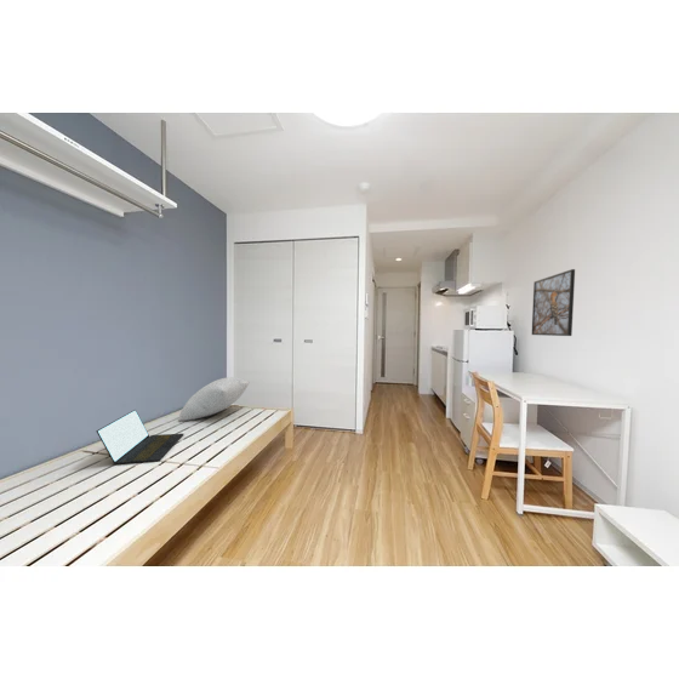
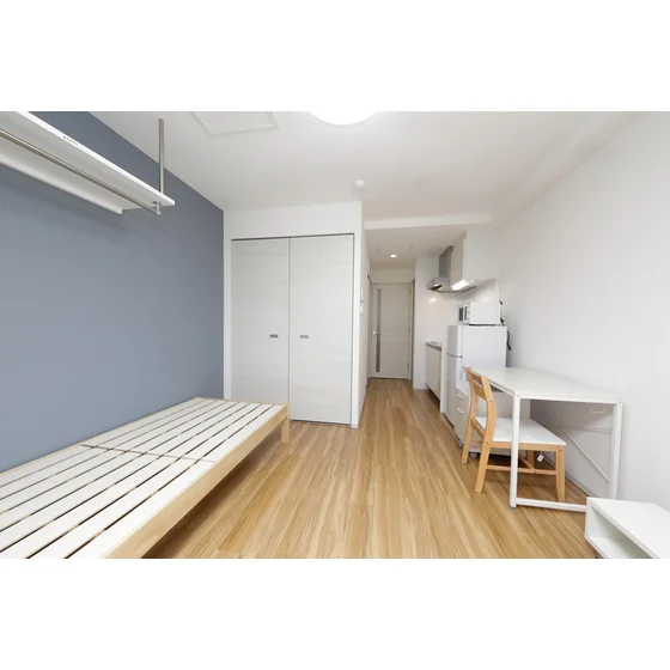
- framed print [531,268,576,337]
- laptop [95,409,184,466]
- pillow [177,376,251,422]
